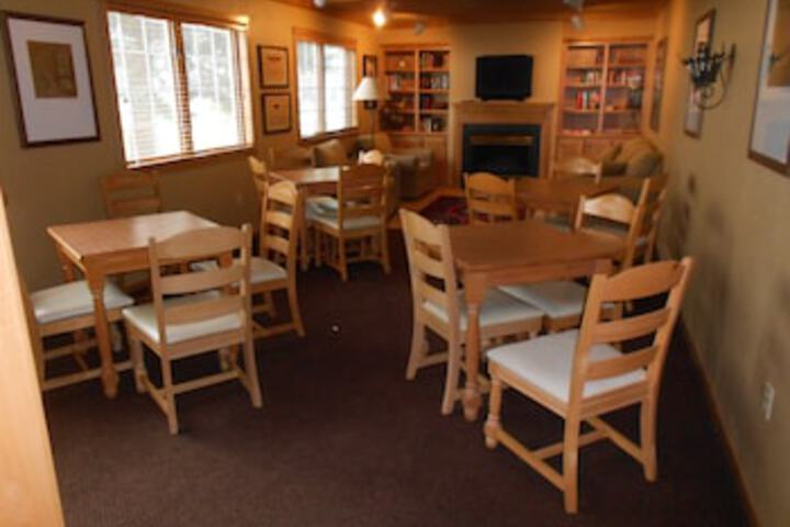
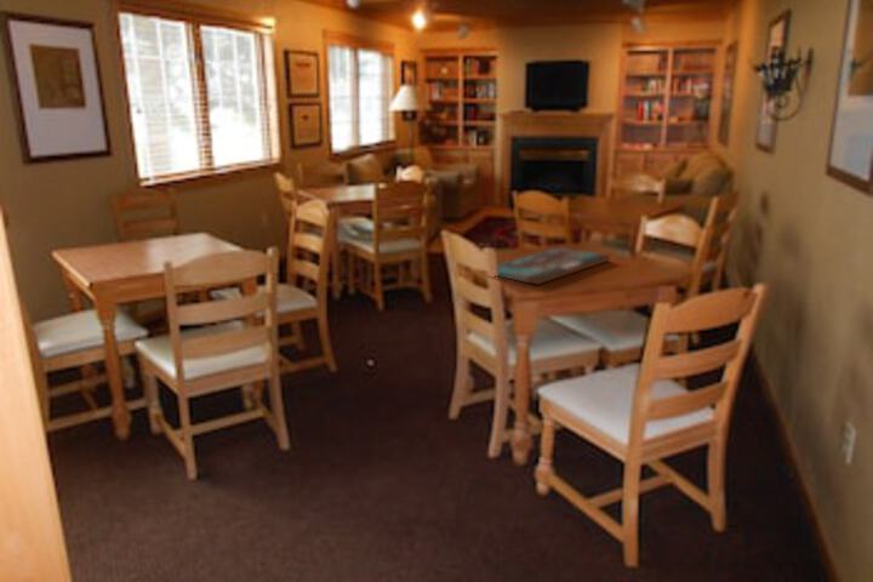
+ board game [496,247,611,286]
